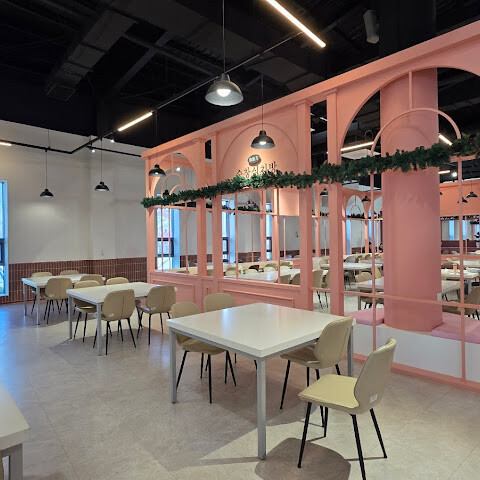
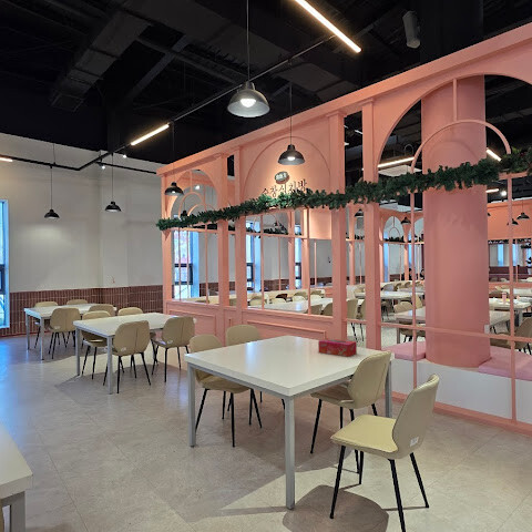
+ tissue box [317,337,358,358]
